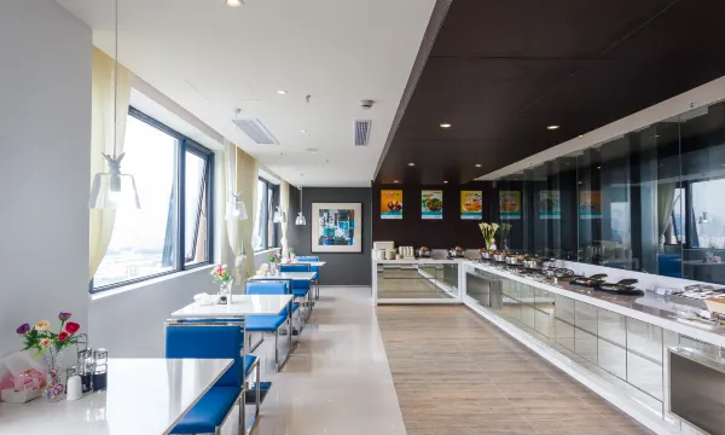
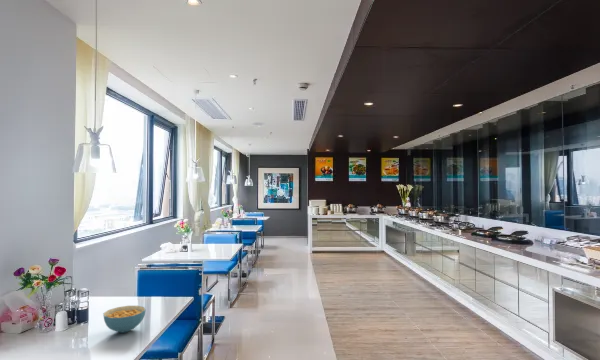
+ cereal bowl [102,305,147,334]
